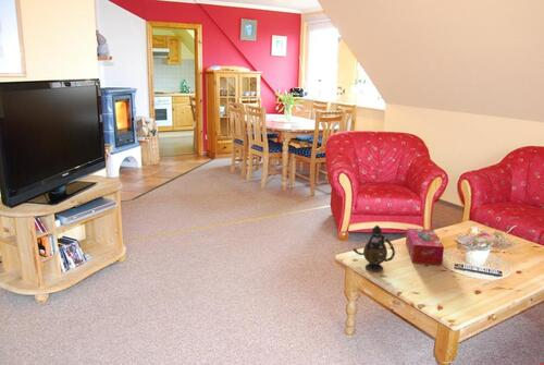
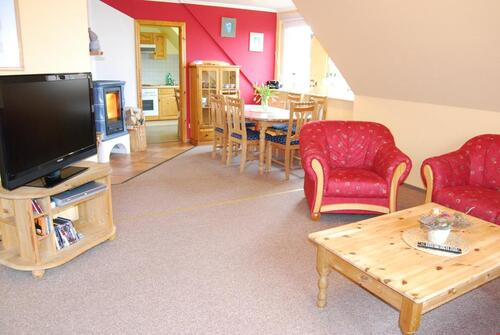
- tissue box [405,227,445,266]
- teapot [351,224,396,272]
